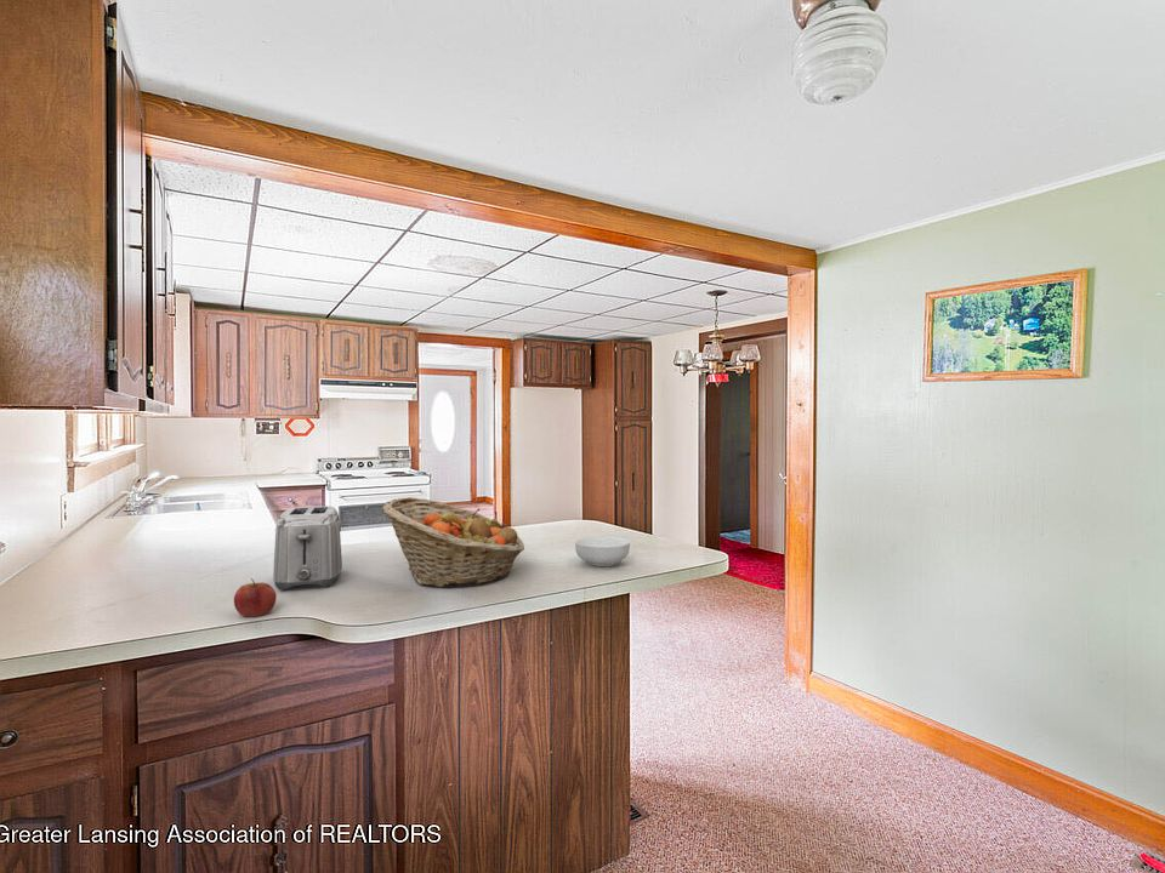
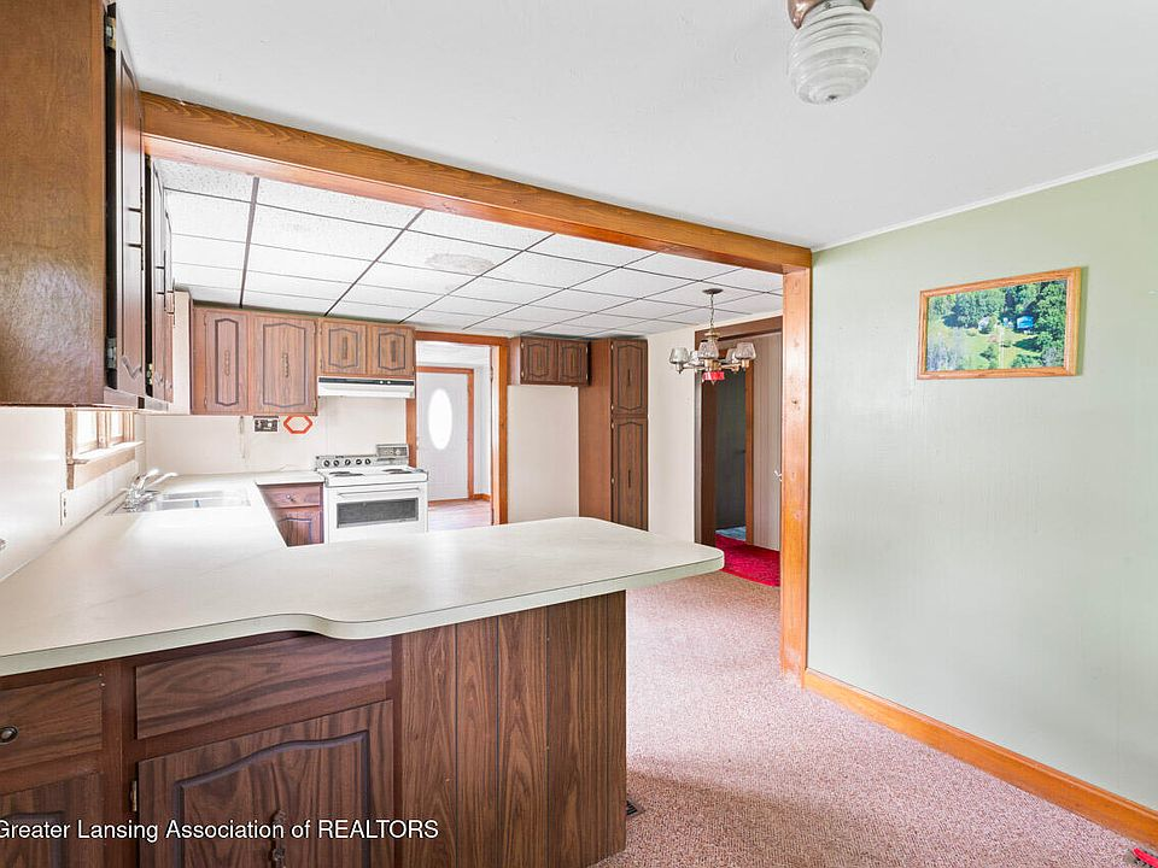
- apple [233,577,278,617]
- fruit basket [382,496,525,588]
- cereal bowl [574,536,631,567]
- toaster [272,504,343,590]
